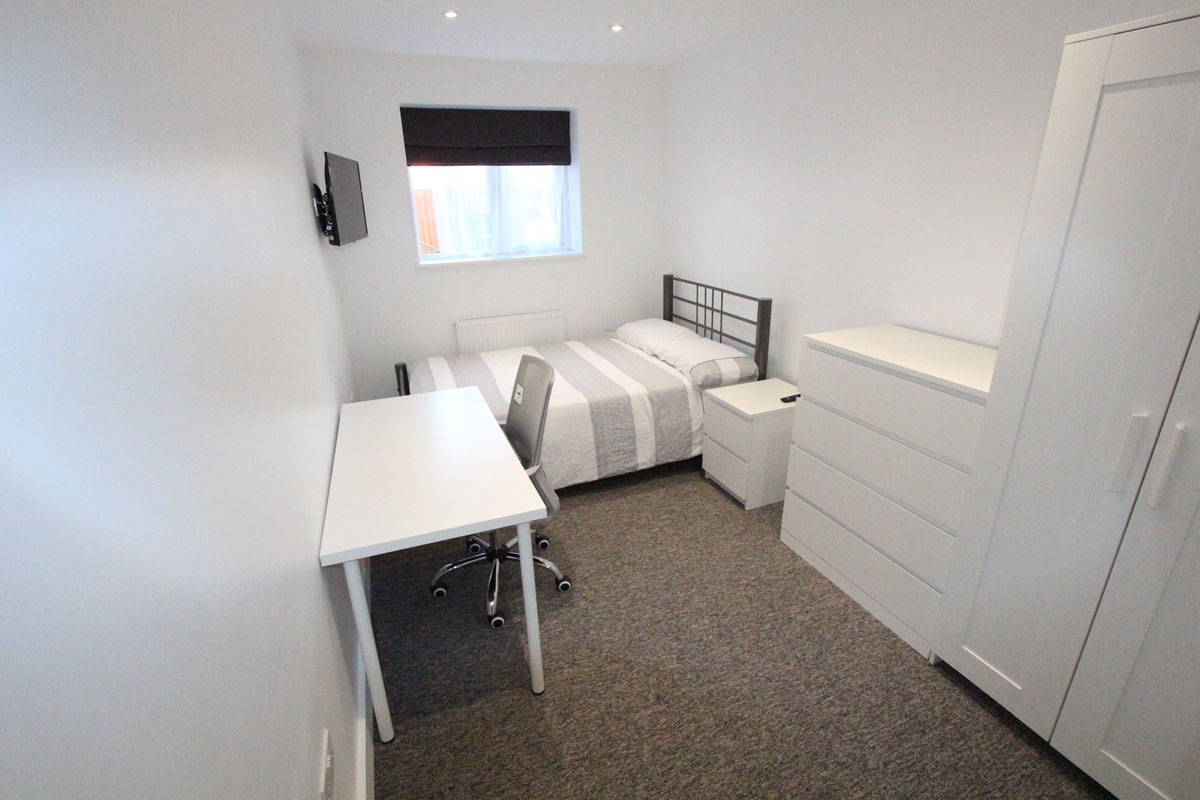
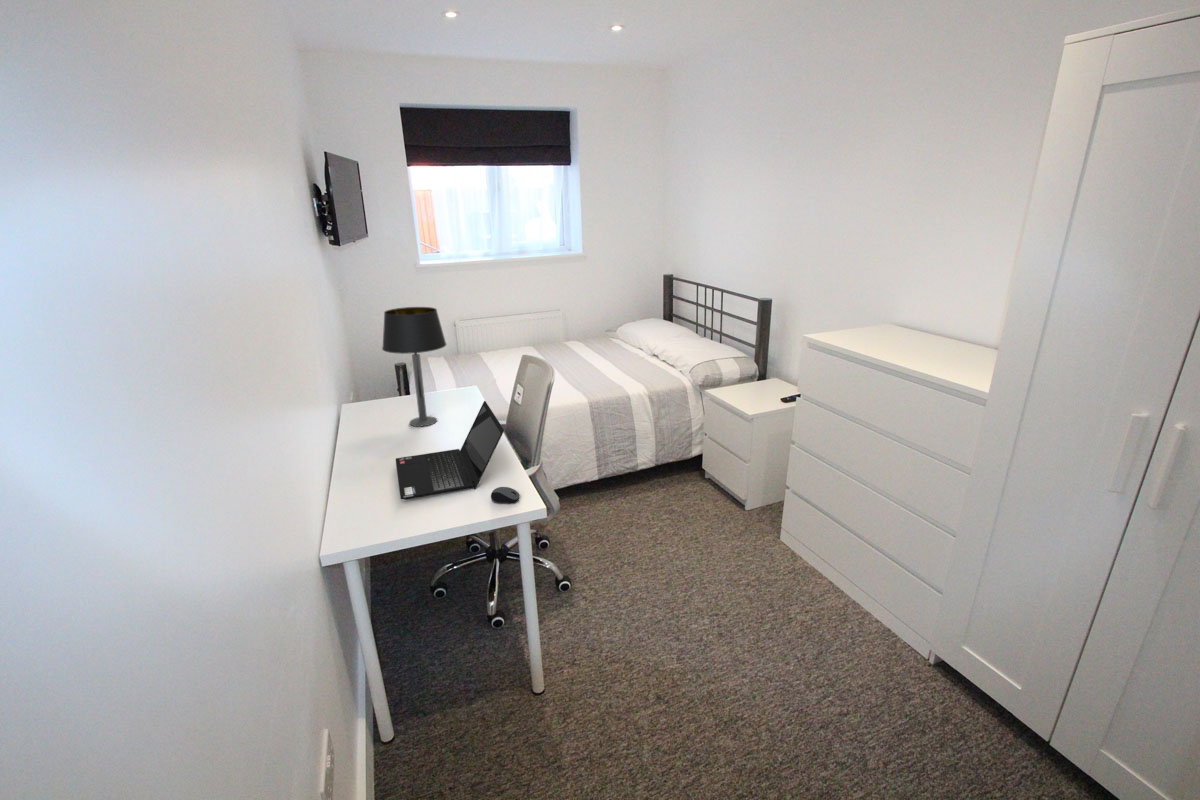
+ laptop computer [395,400,505,500]
+ table lamp [381,306,447,428]
+ computer mouse [490,486,521,505]
